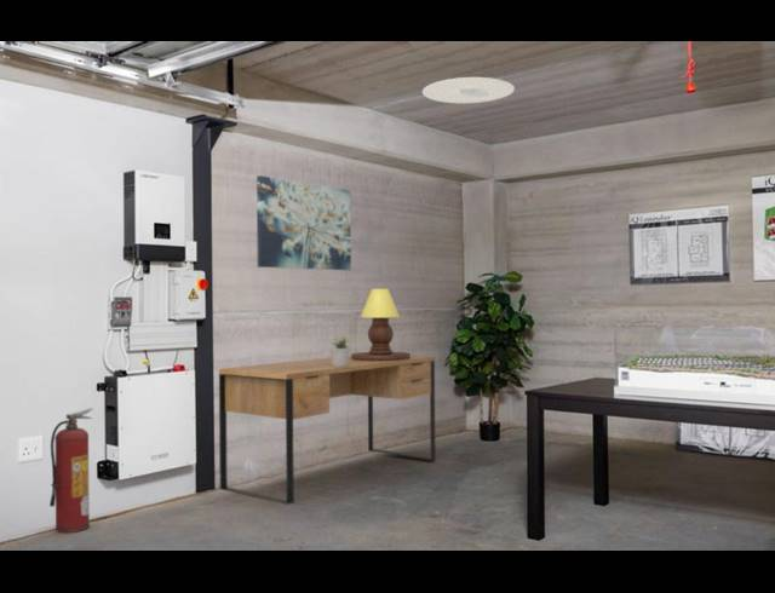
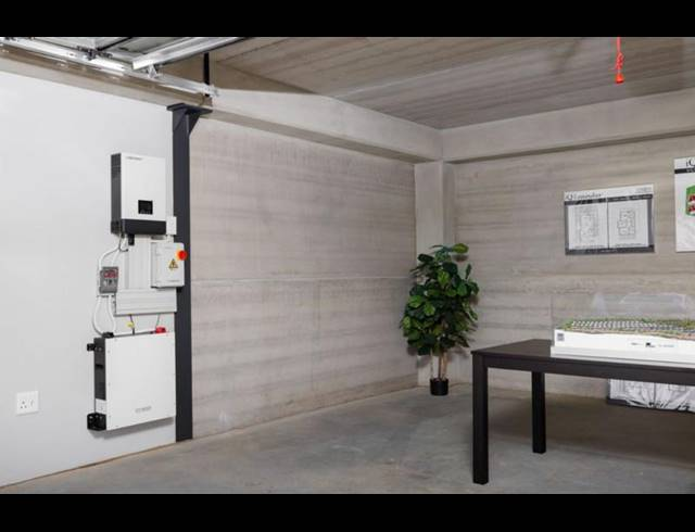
- ceiling light [421,76,516,104]
- wall art [256,174,352,271]
- potted plant [328,335,351,367]
- table lamp [350,288,412,361]
- fire extinguisher [48,407,94,534]
- desk [218,355,437,506]
